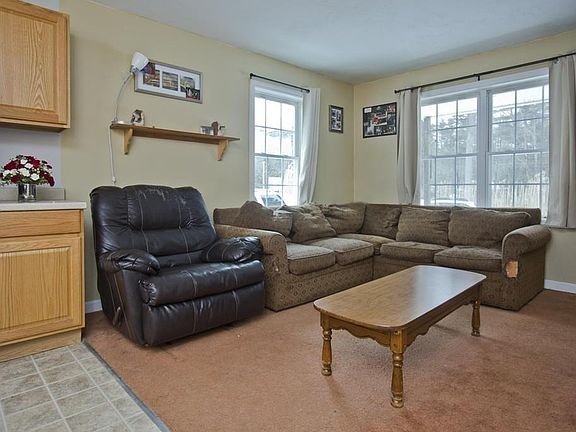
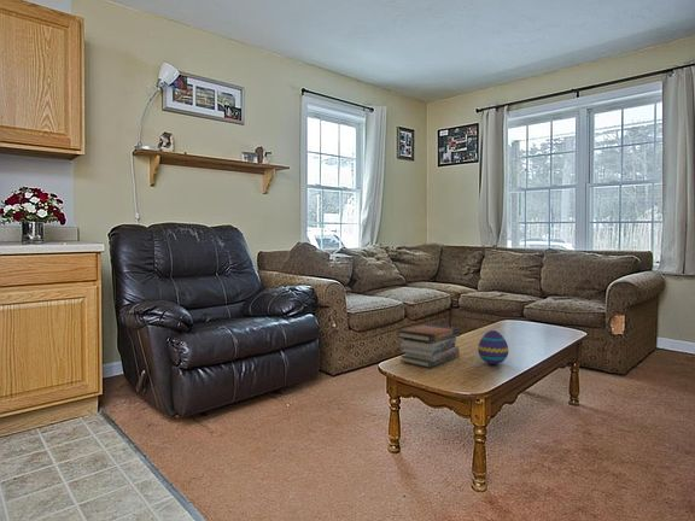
+ book stack [396,323,461,369]
+ decorative egg [477,329,509,365]
